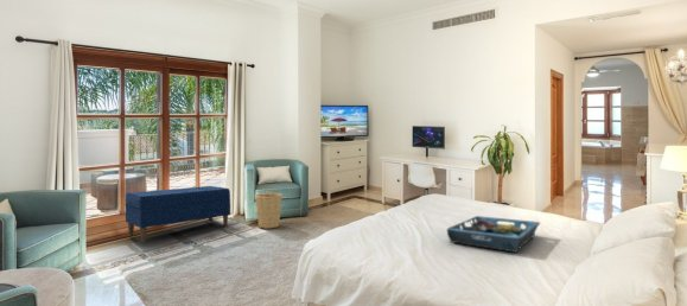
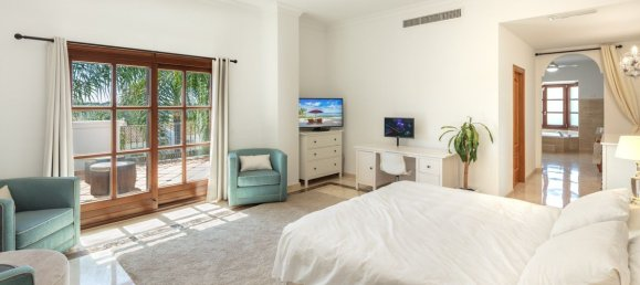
- bench [125,185,231,243]
- basket [254,186,284,230]
- serving tray [446,215,541,254]
